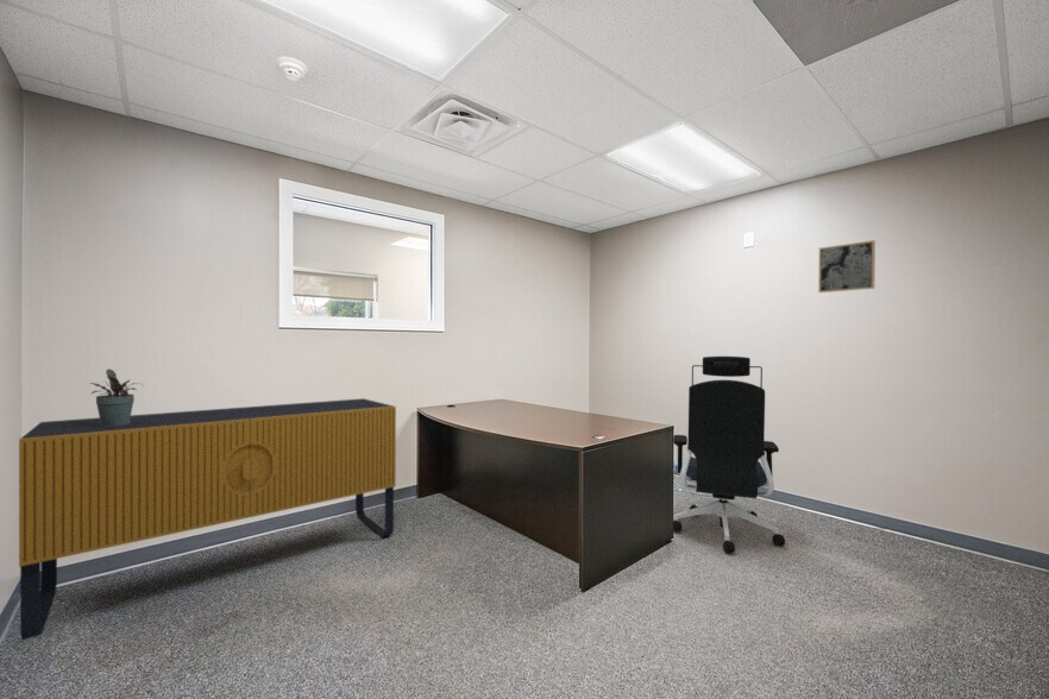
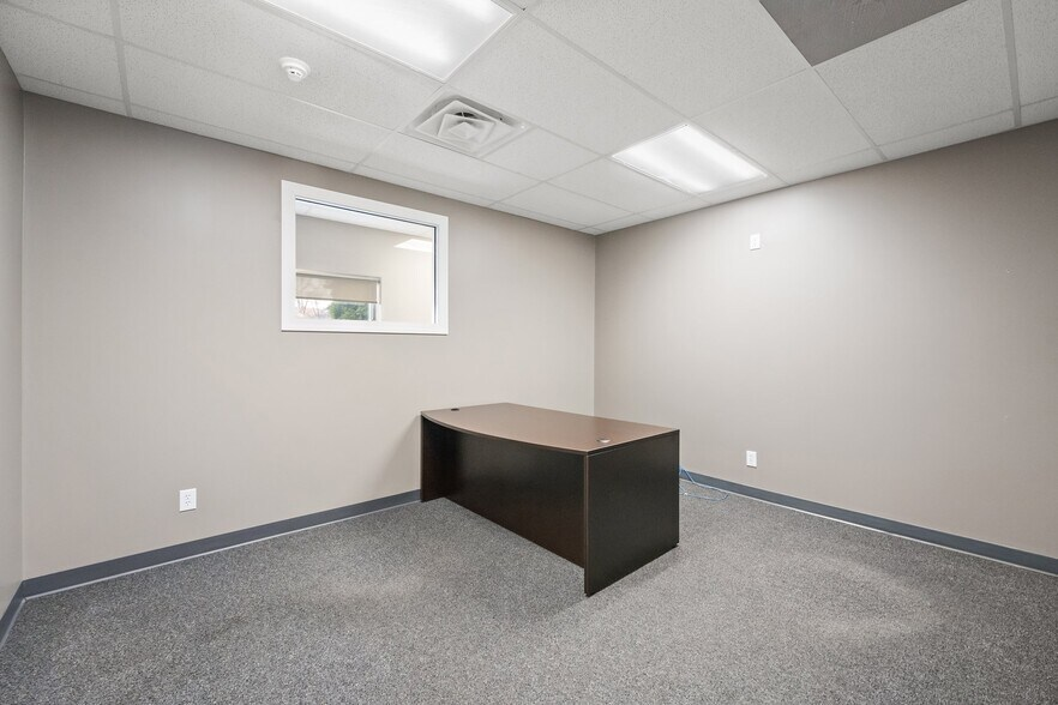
- potted plant [89,367,145,426]
- office chair [672,355,786,554]
- wall art [817,239,877,294]
- sideboard [18,397,397,641]
